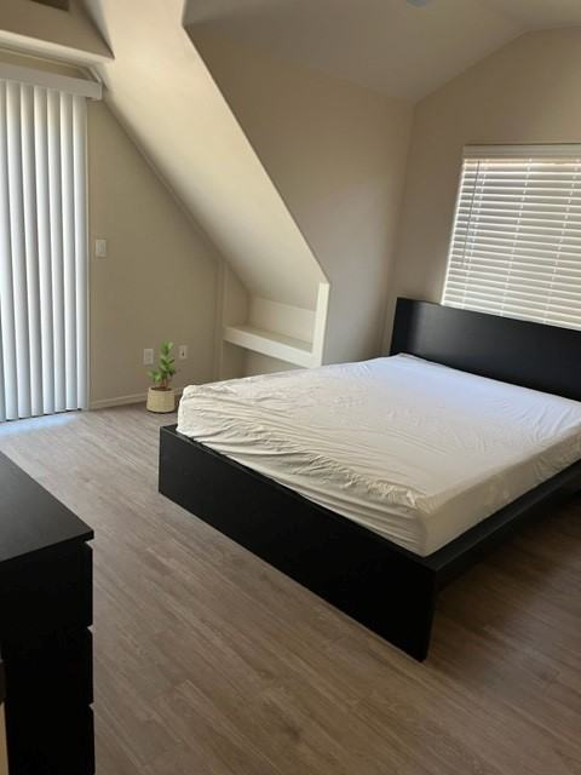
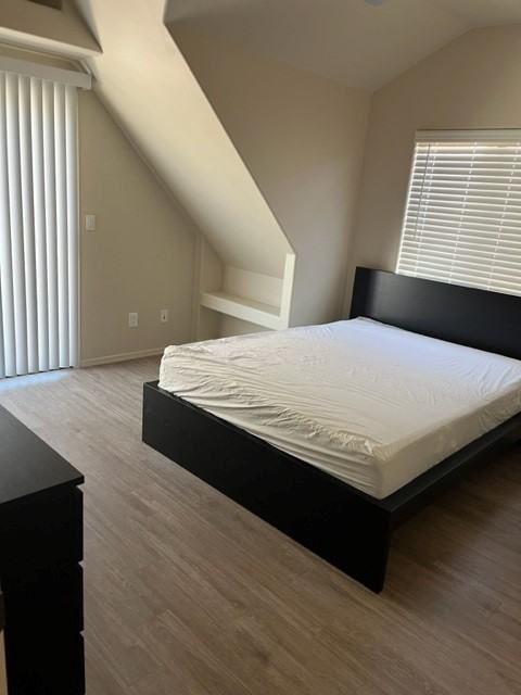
- potted plant [145,340,183,413]
